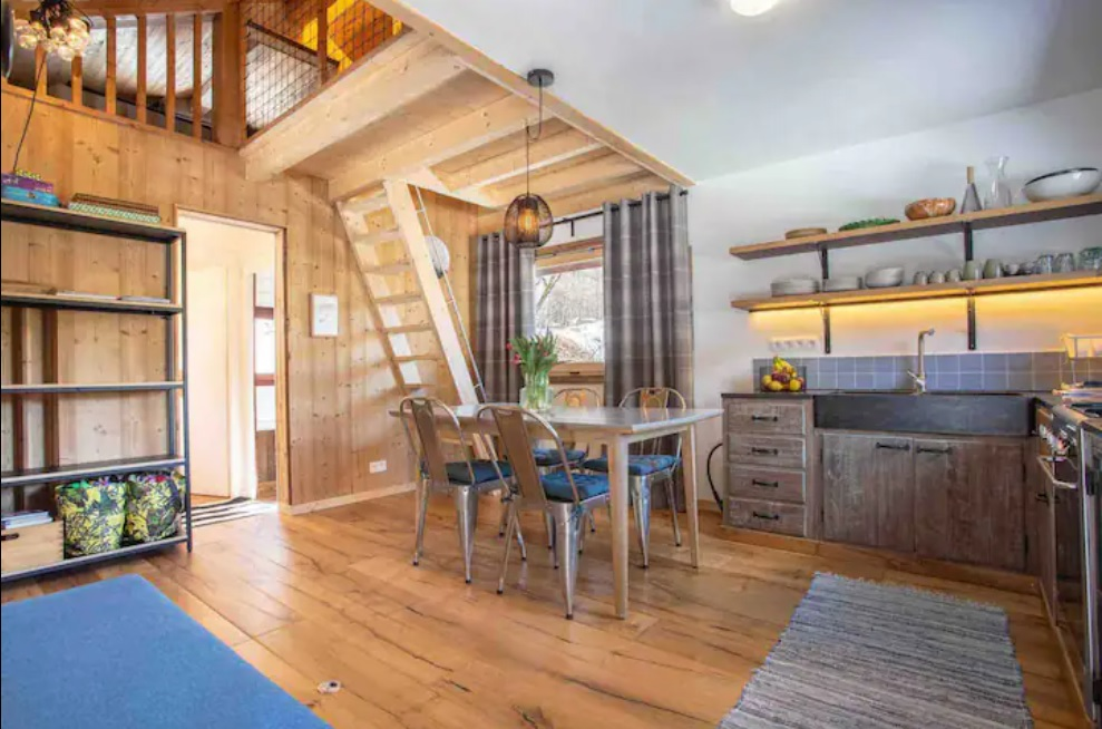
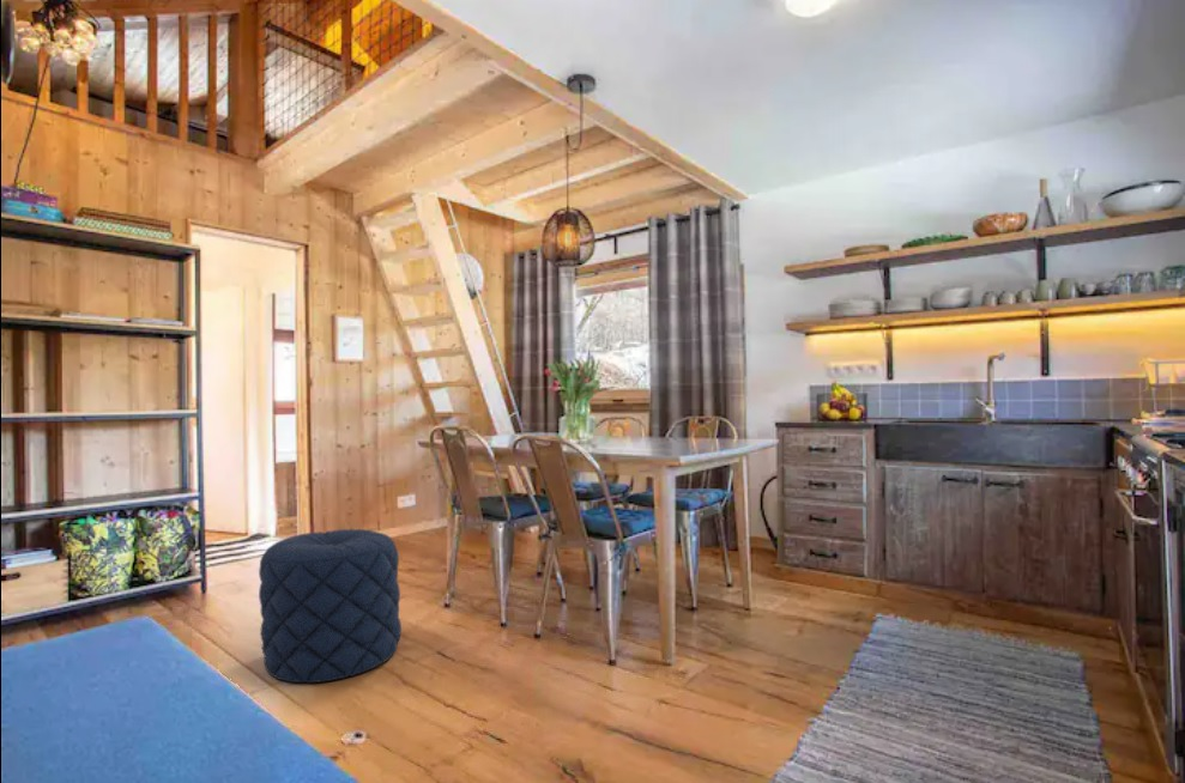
+ pouf [258,528,403,685]
